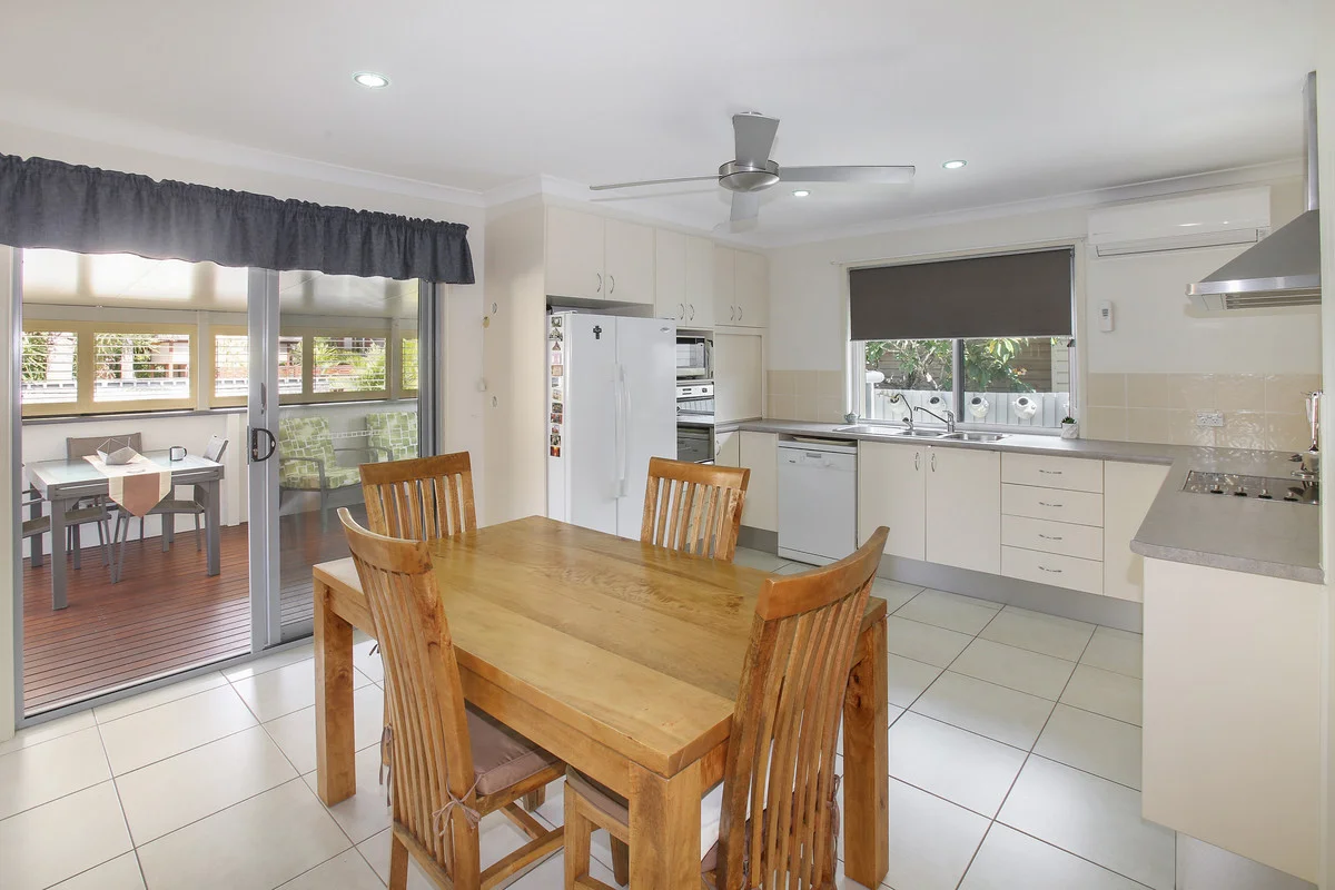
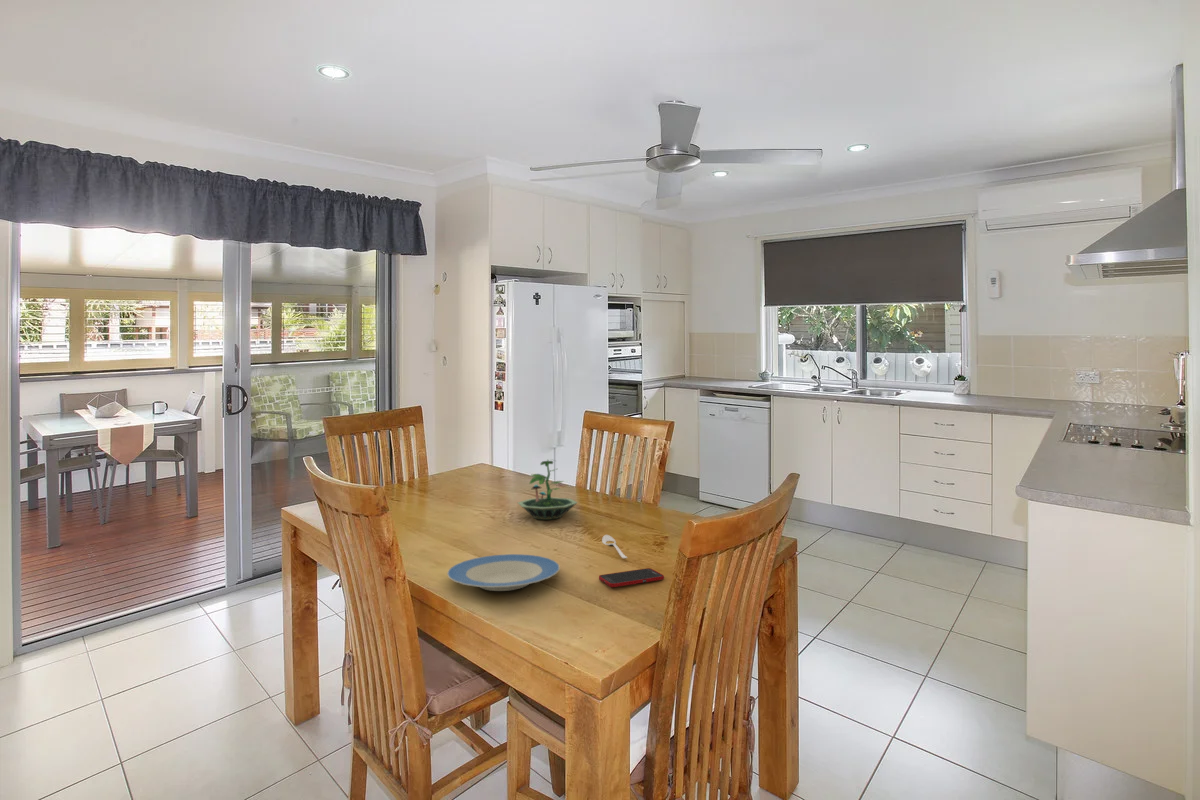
+ spoon [601,534,628,559]
+ cell phone [598,567,665,588]
+ terrarium [517,458,579,521]
+ plate [446,553,561,592]
